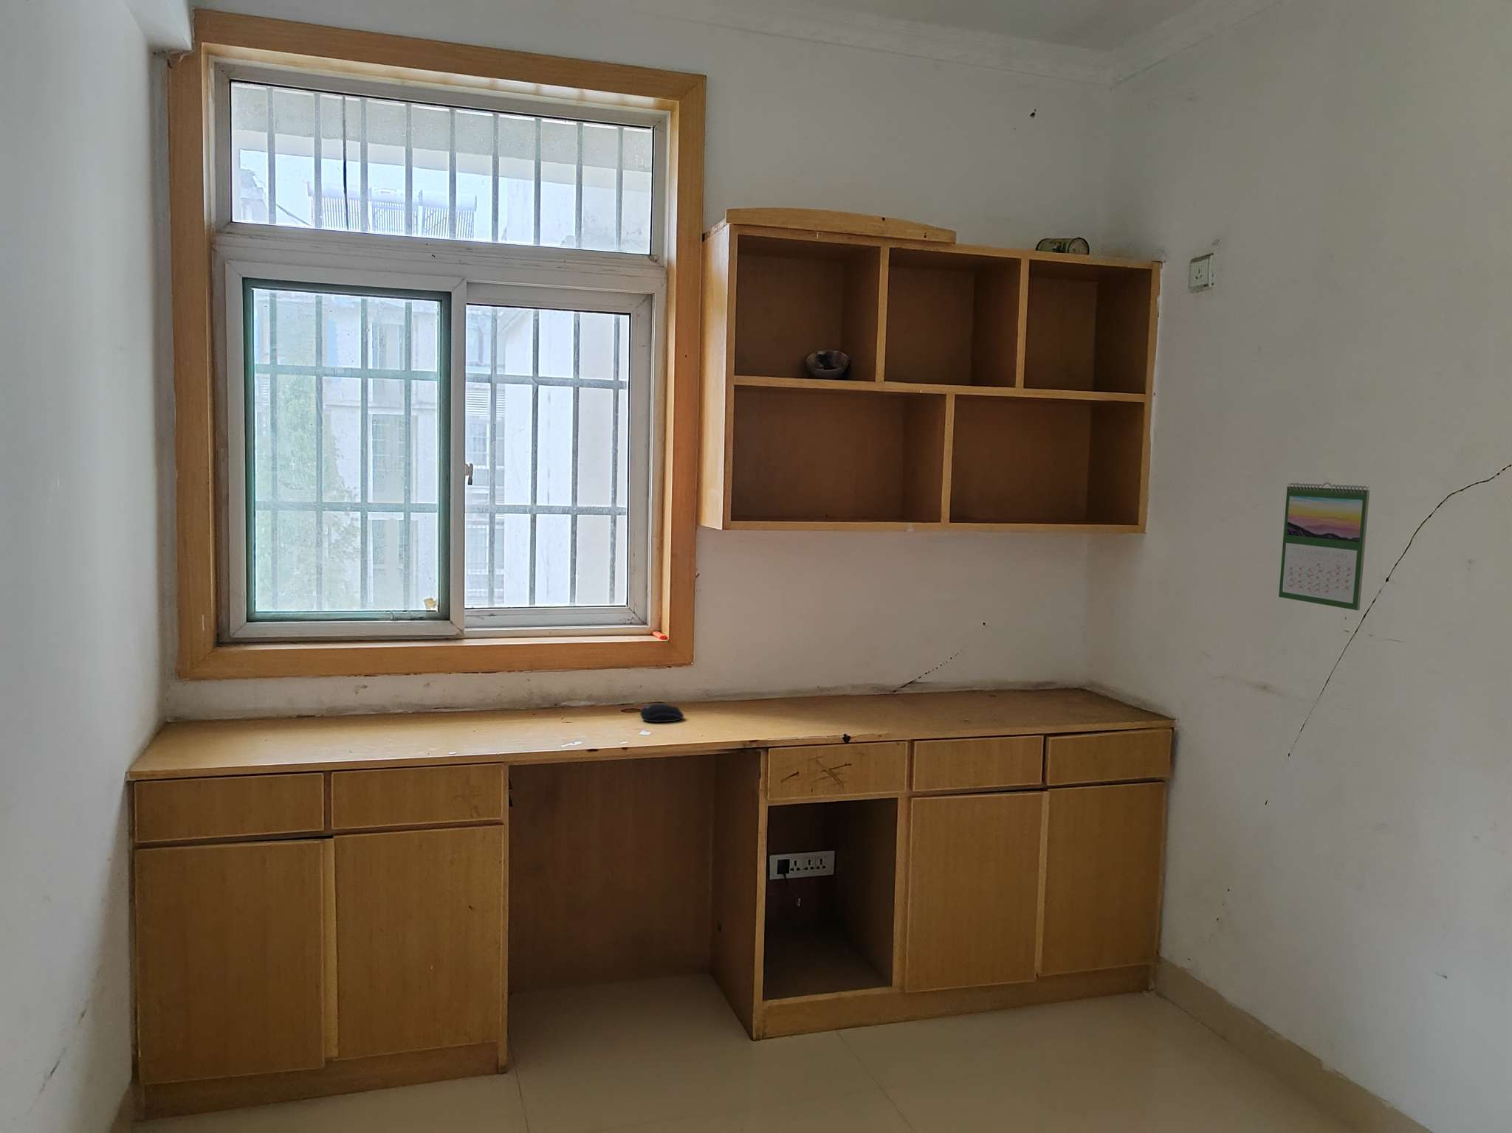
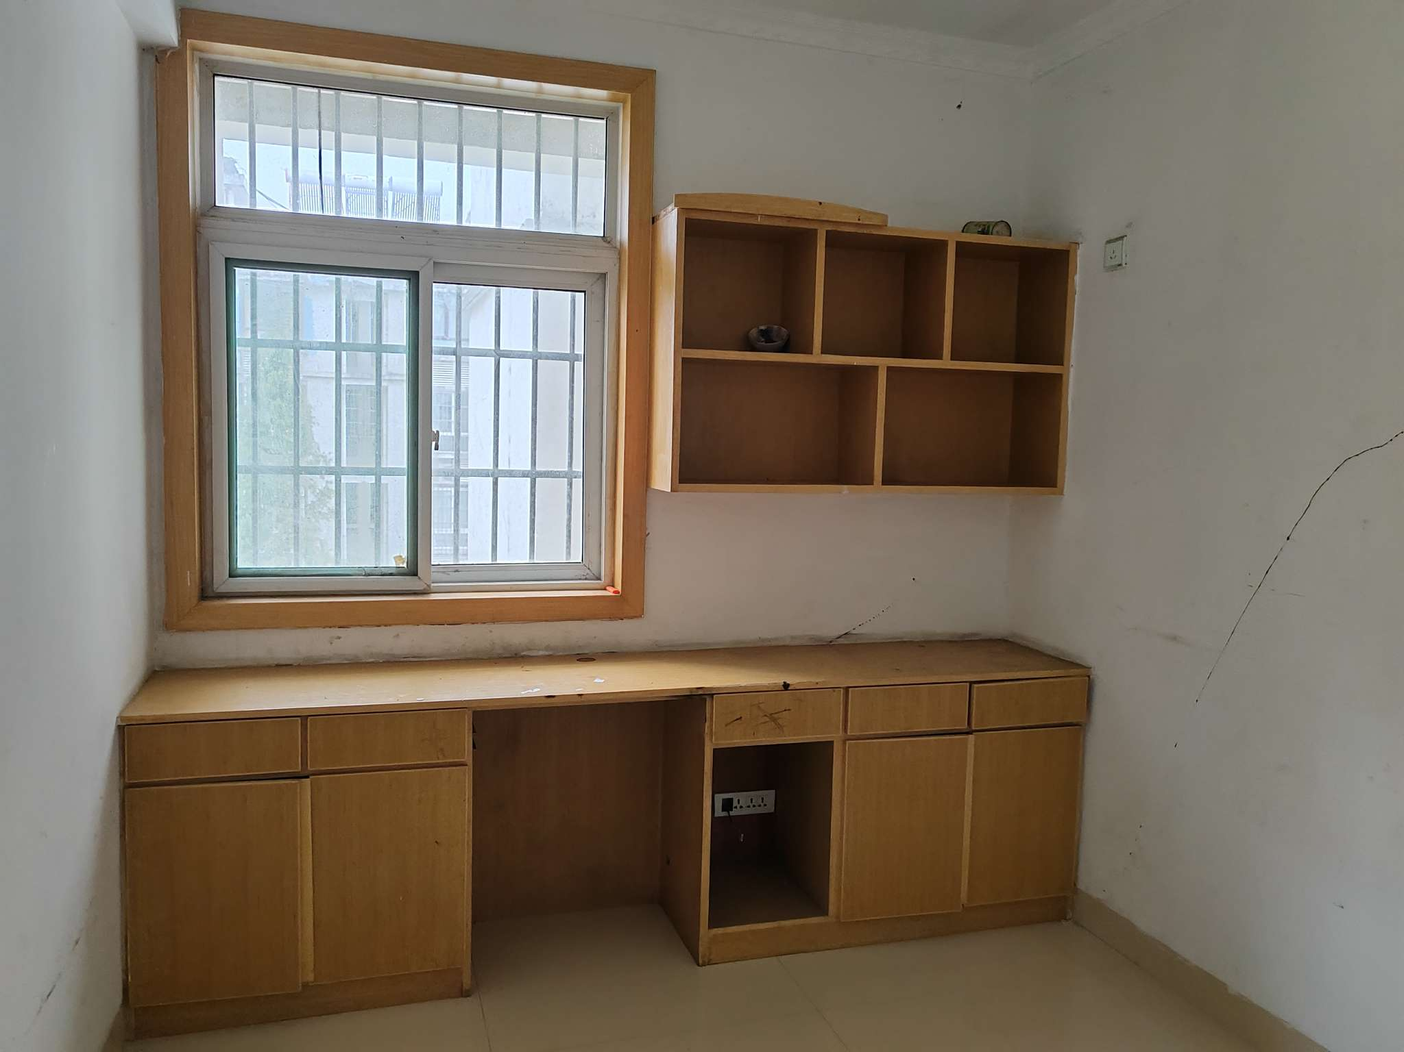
- calendar [1277,482,1370,611]
- computer mouse [639,703,685,722]
